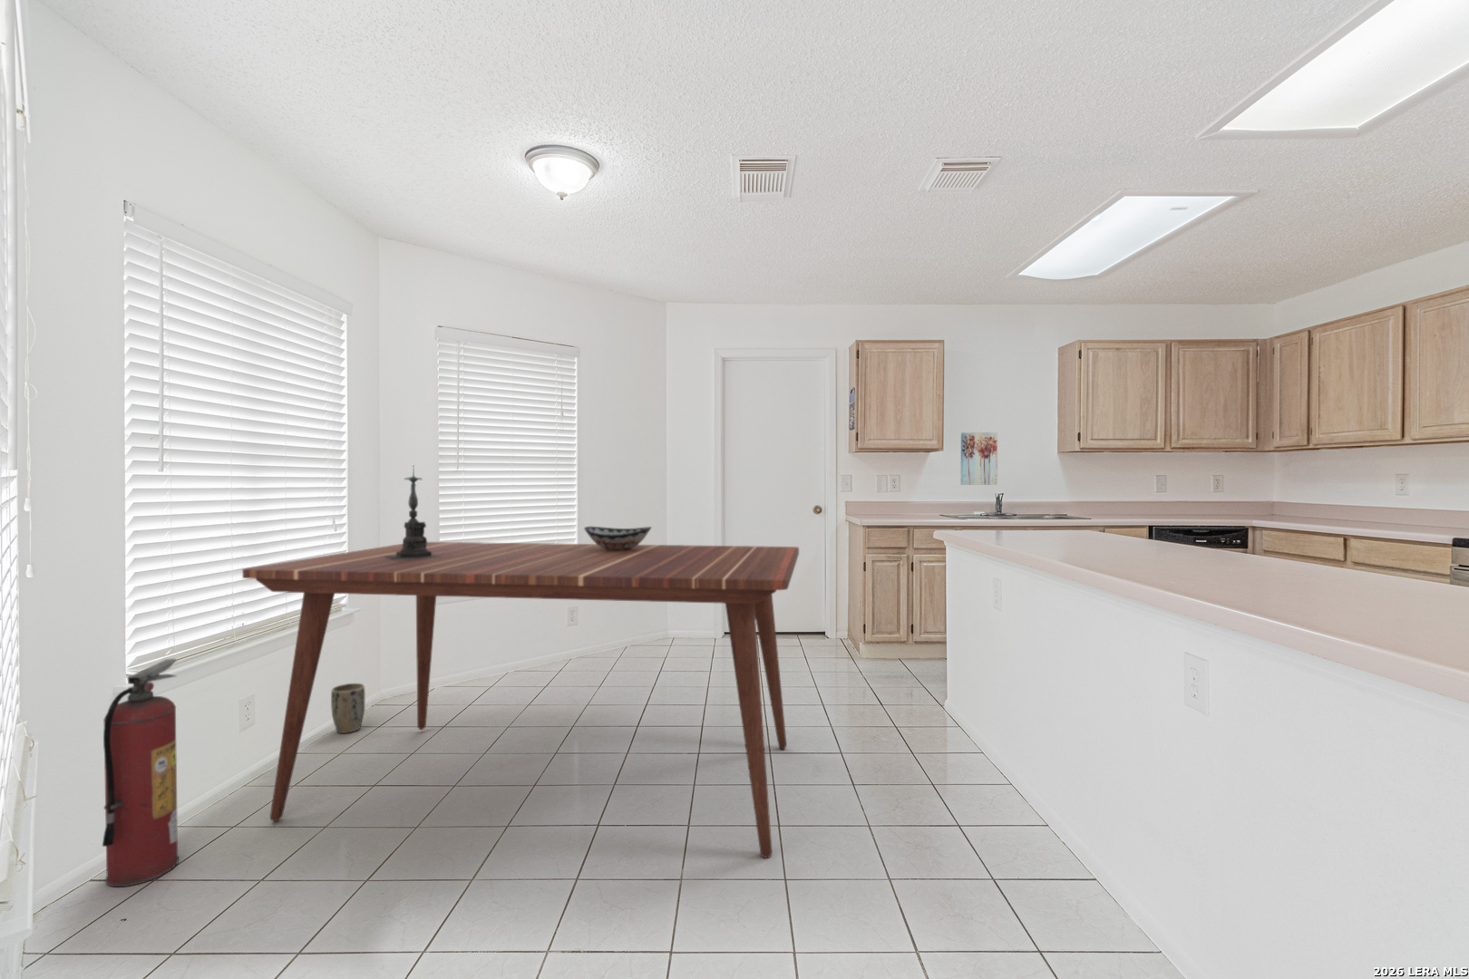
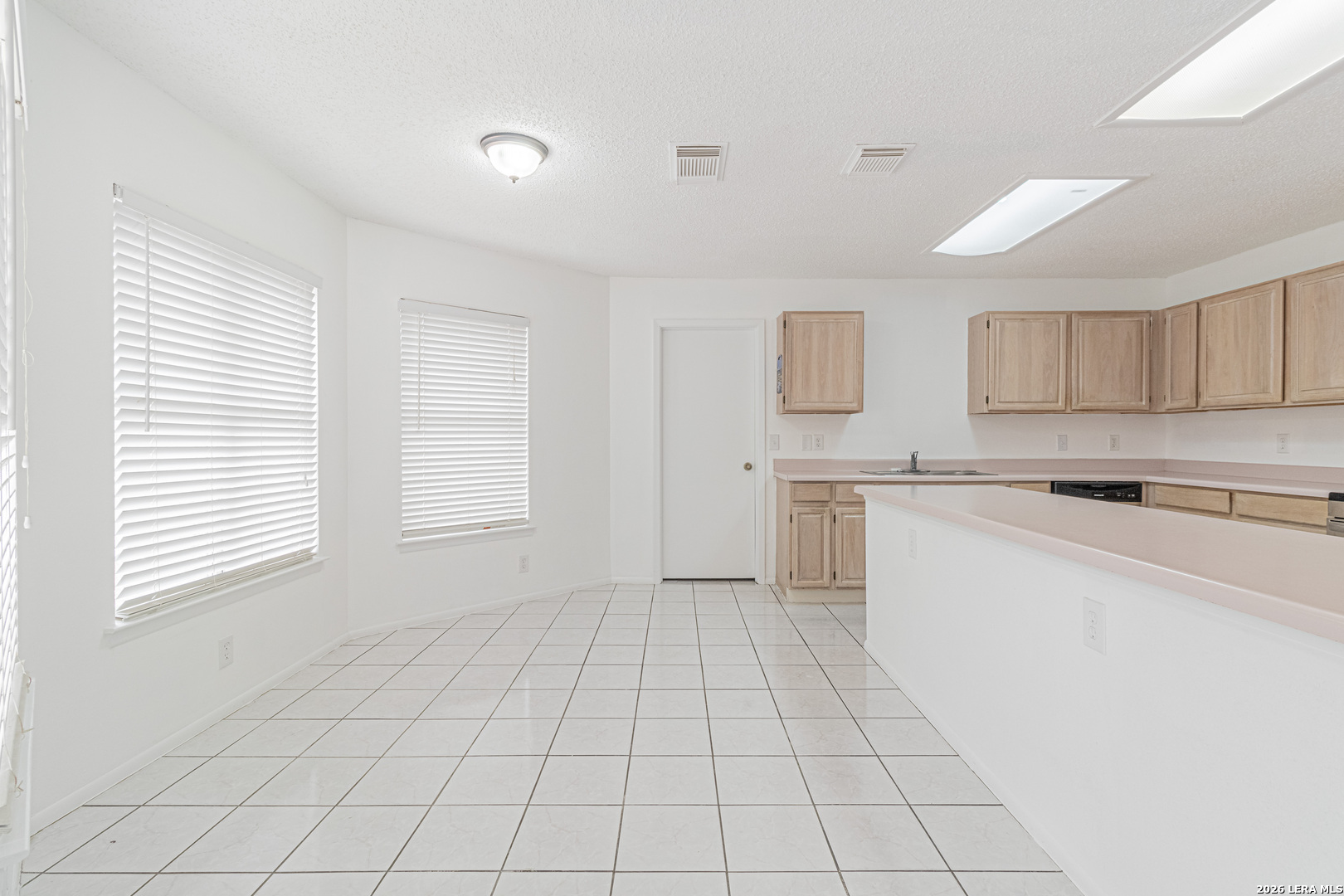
- candle holder [386,465,443,561]
- decorative bowl [583,526,653,551]
- plant pot [330,683,366,734]
- fire extinguisher [102,657,179,887]
- wall art [960,432,998,486]
- dining table [242,541,800,859]
